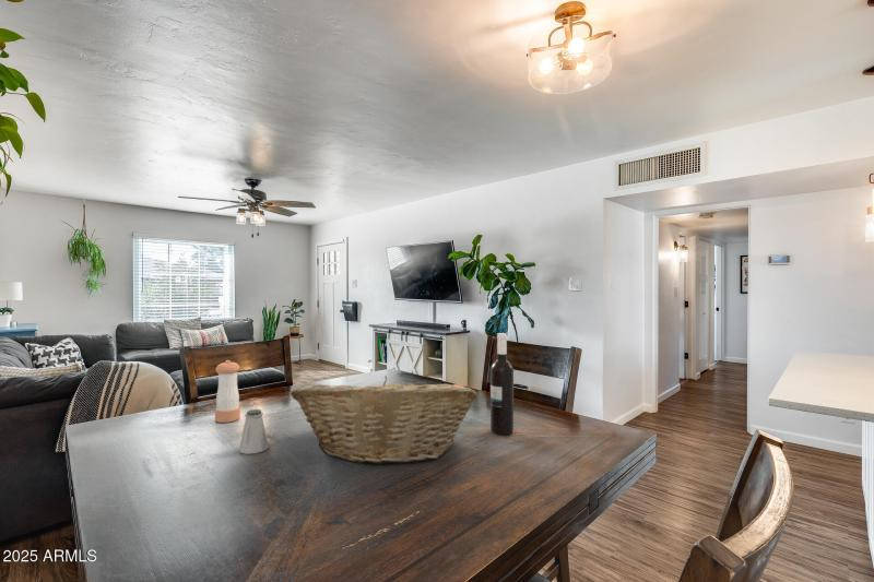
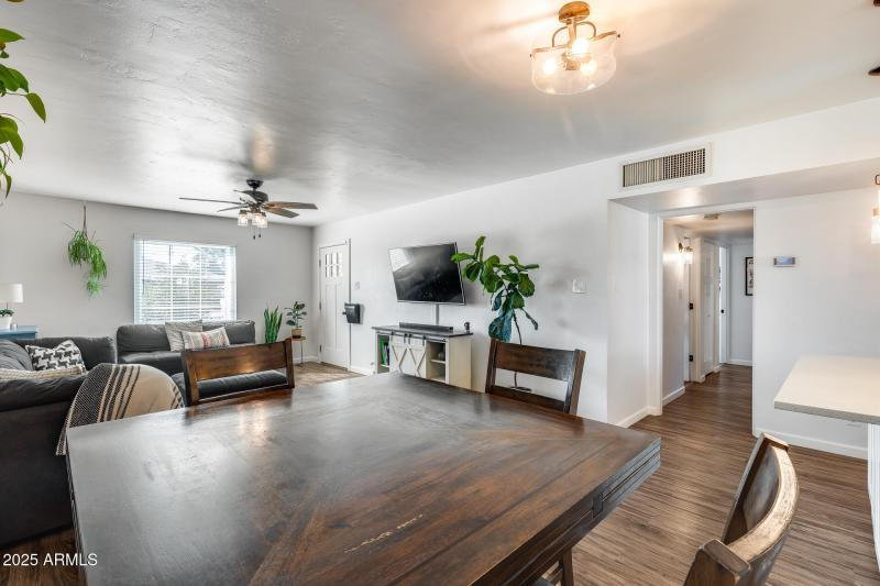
- pepper shaker [214,359,241,424]
- wine bottle [489,332,515,436]
- saltshaker [238,408,270,455]
- fruit basket [290,375,479,466]
